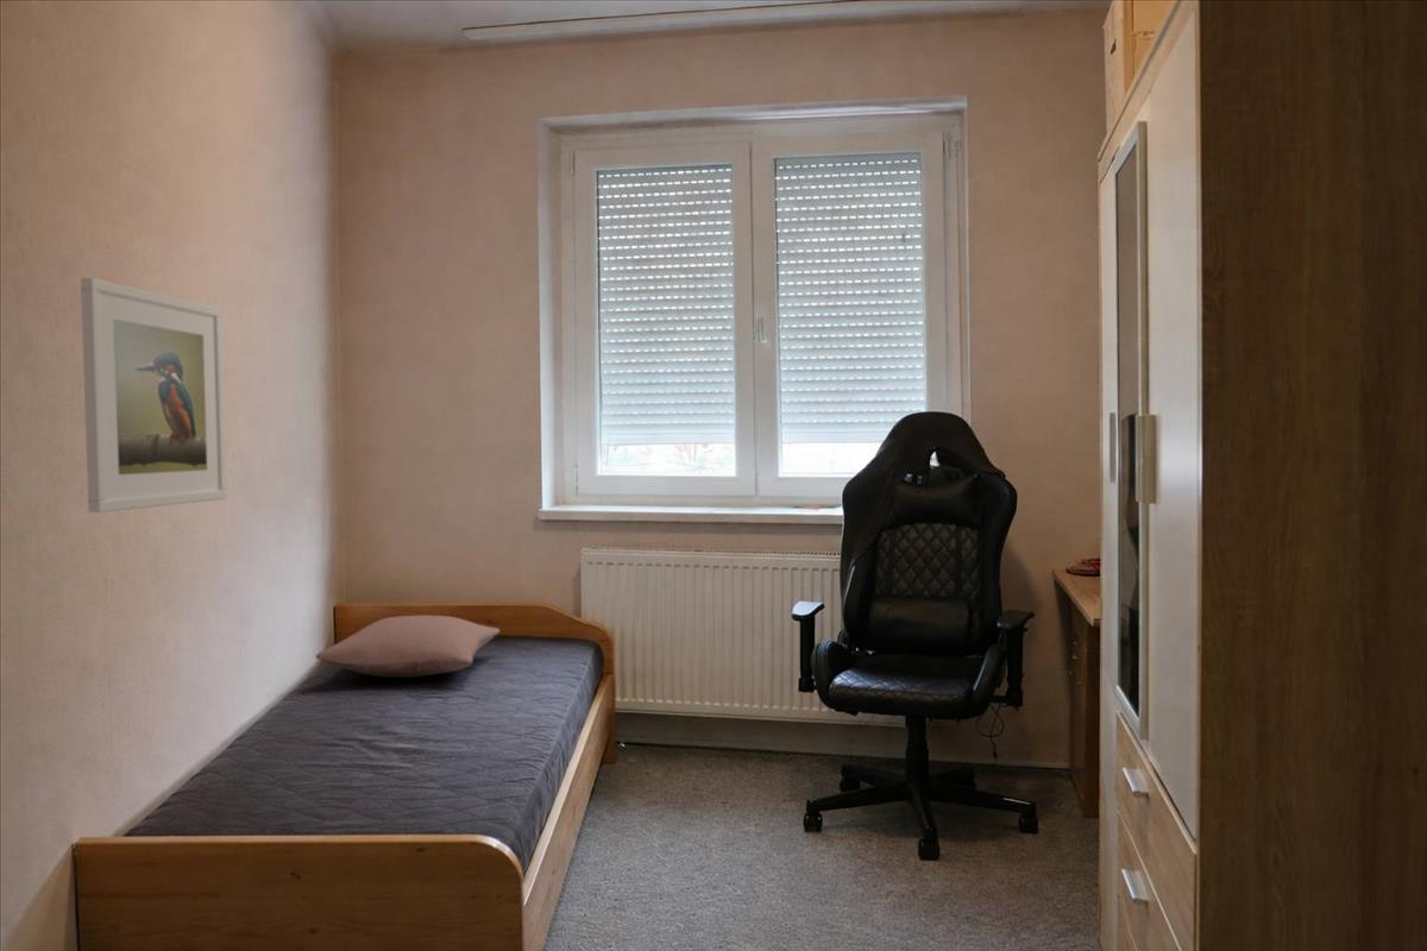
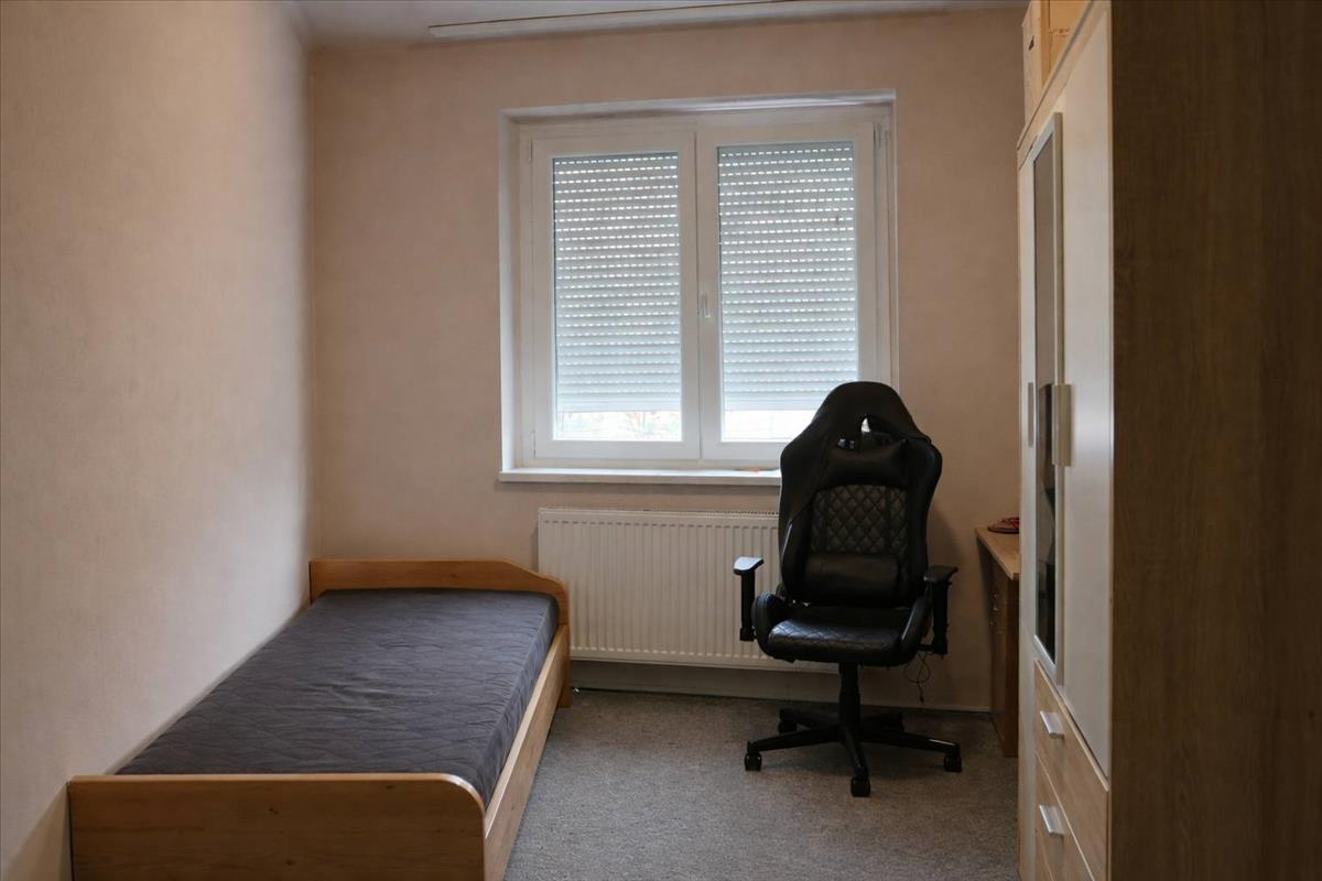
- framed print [80,277,227,514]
- pillow [314,615,501,679]
